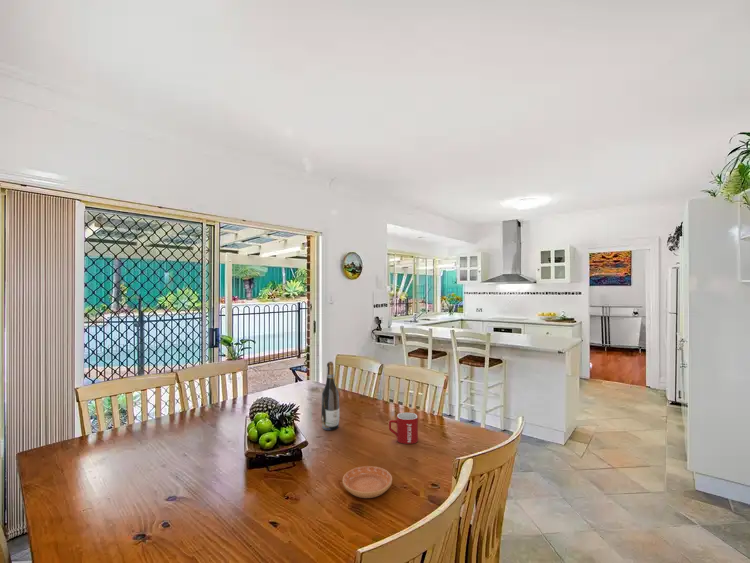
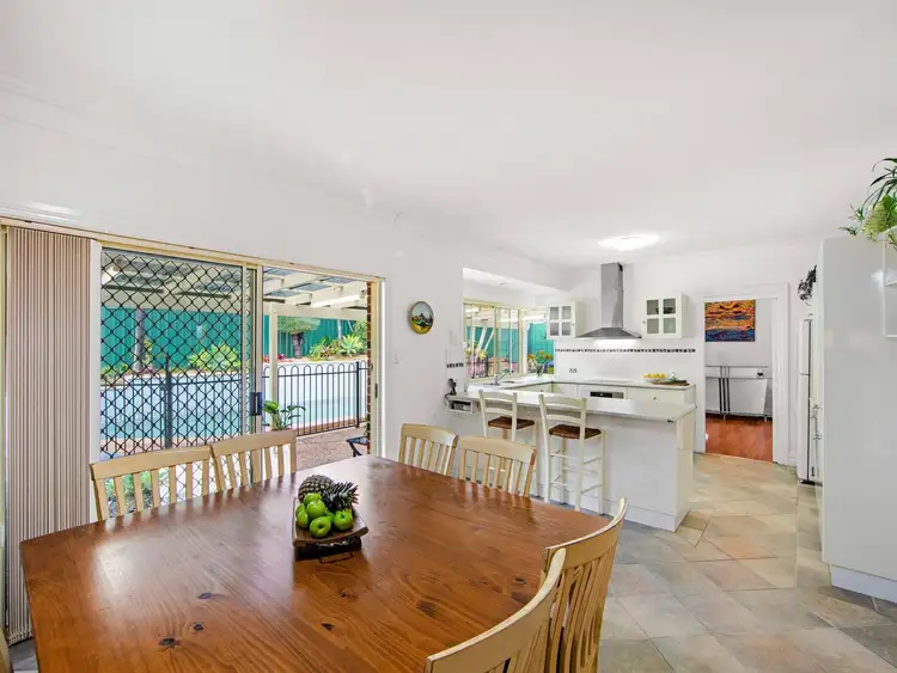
- mug [388,412,419,445]
- saucer [342,465,393,499]
- wine bottle [320,361,341,431]
